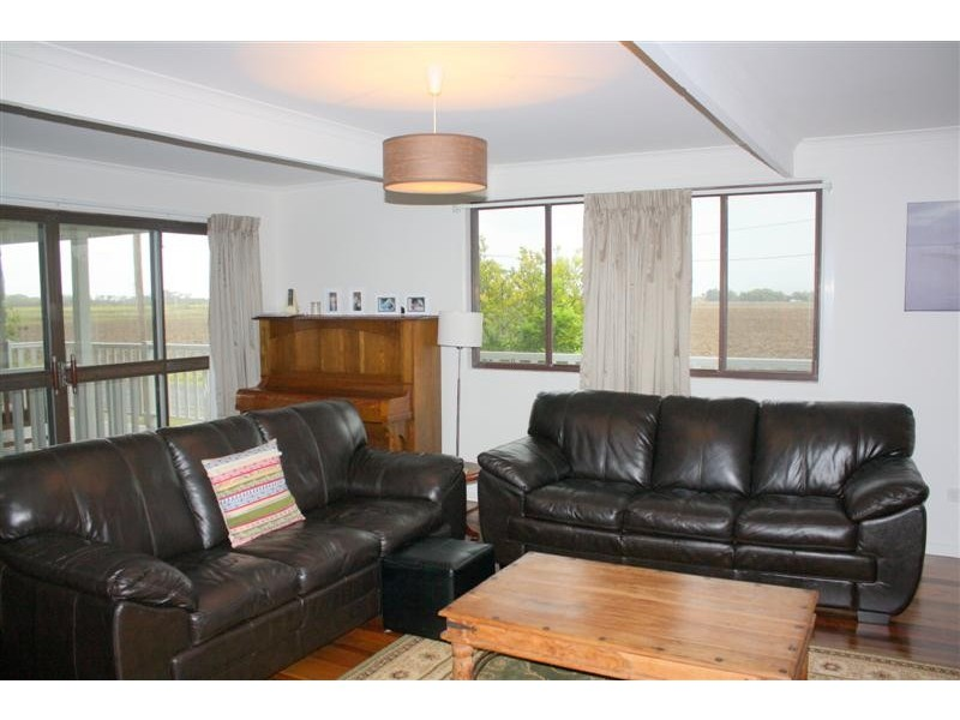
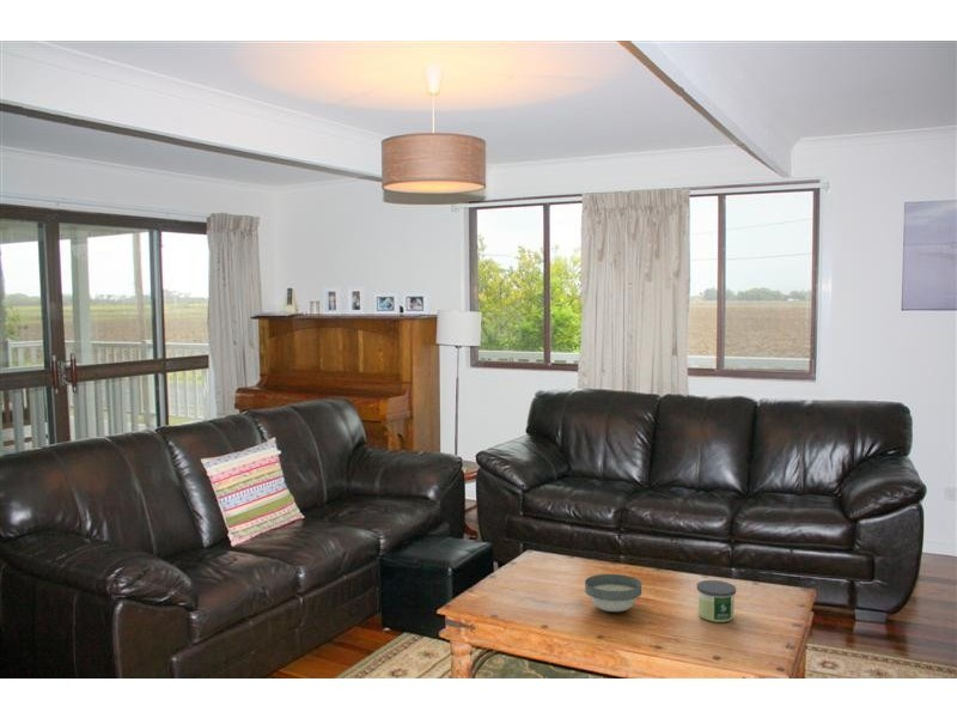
+ bowl [584,573,642,613]
+ candle [696,579,737,623]
